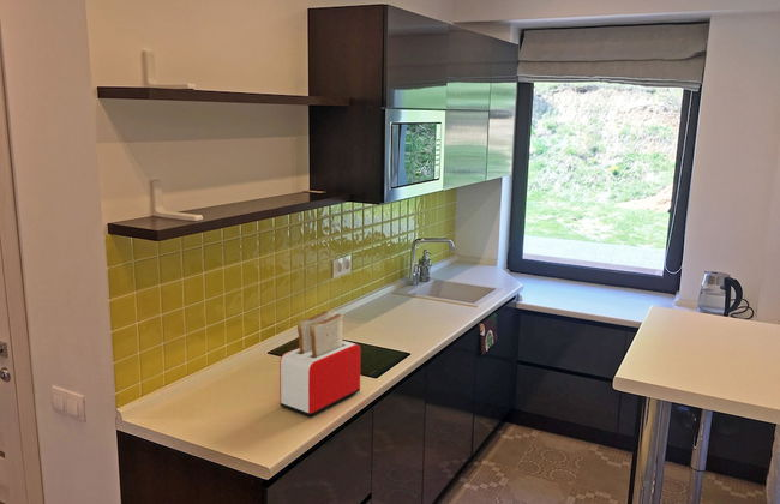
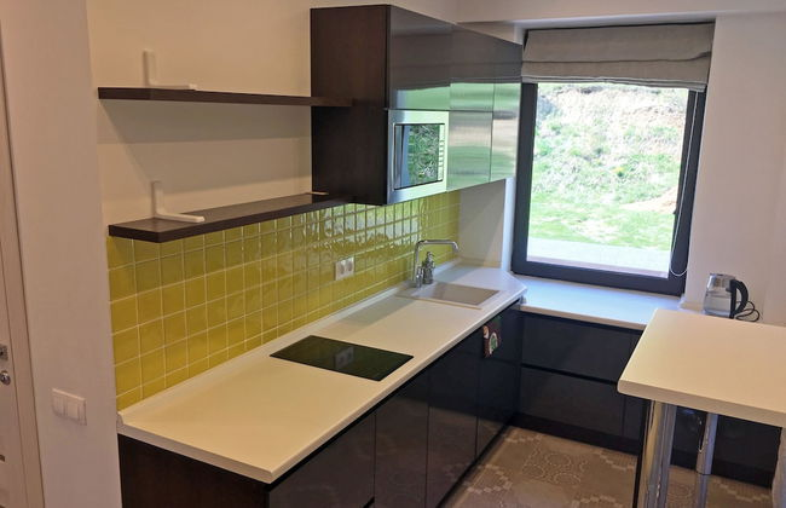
- toaster [278,310,362,418]
